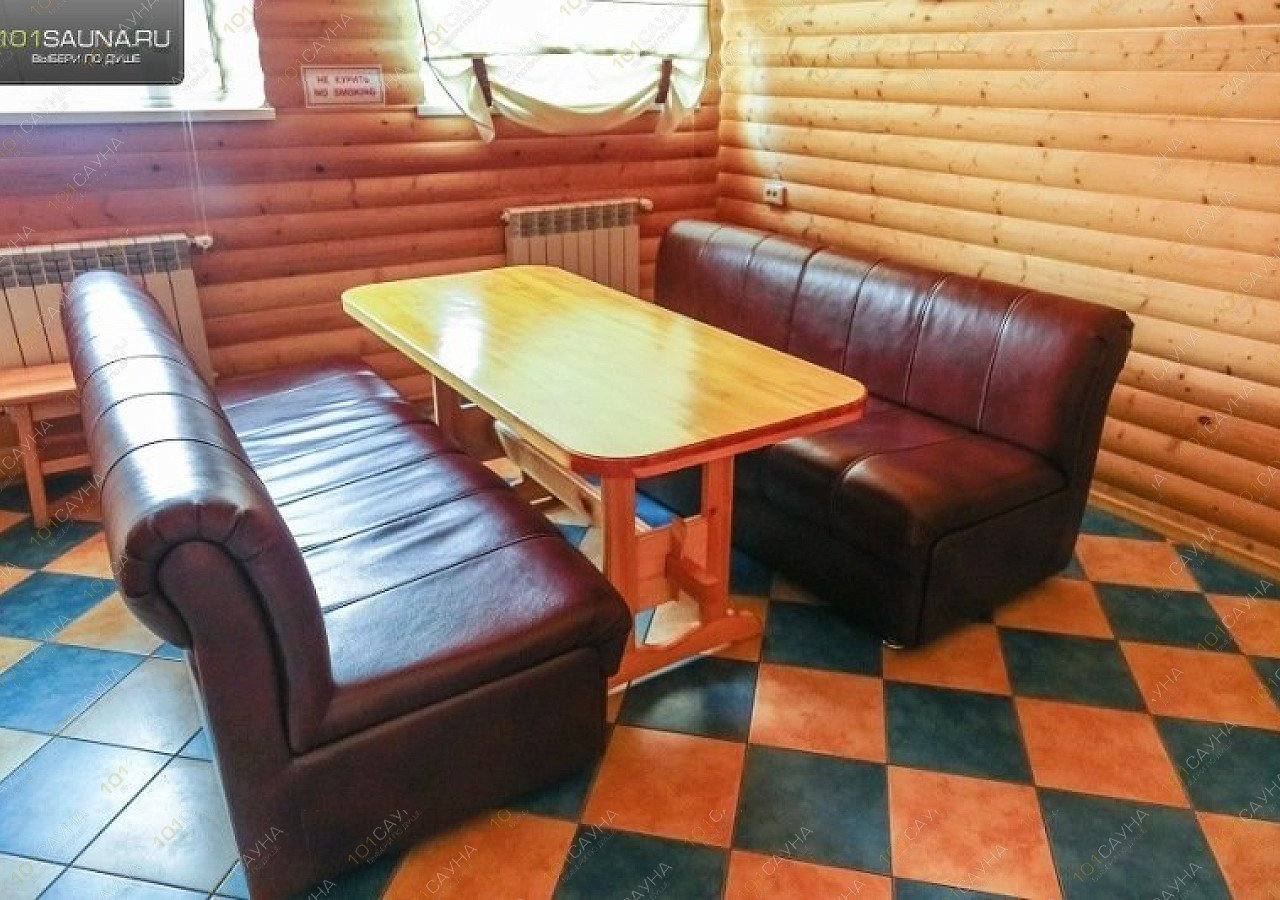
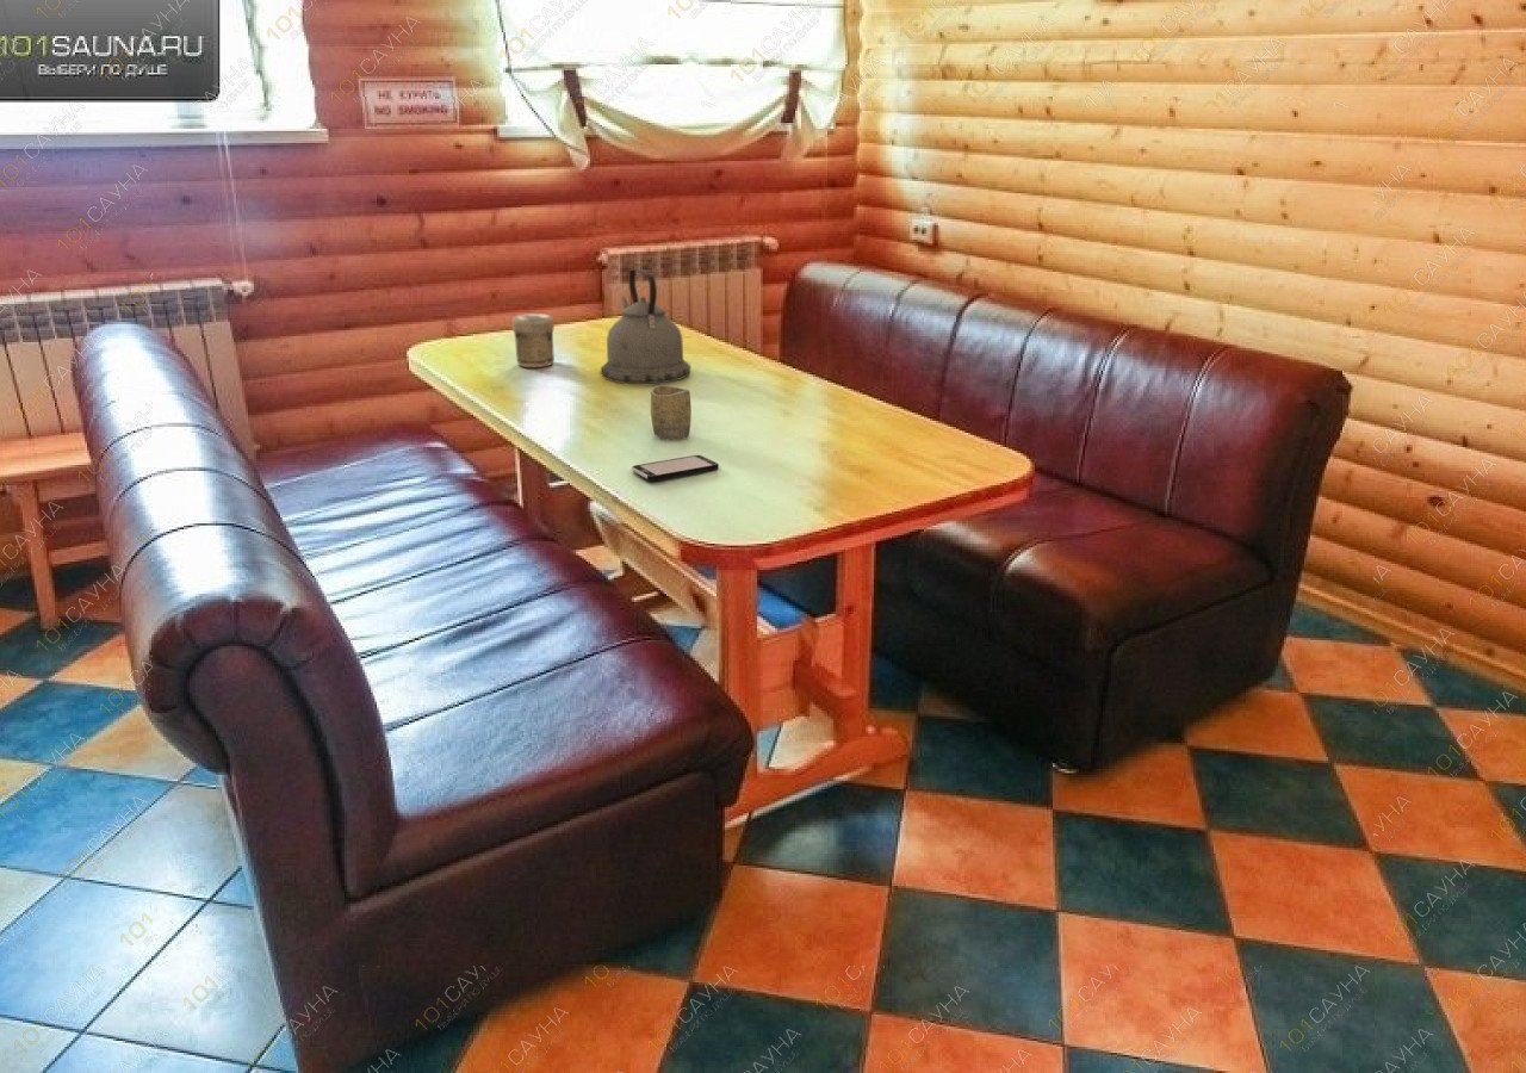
+ jar [511,312,556,368]
+ cup [650,384,693,441]
+ kettle [600,267,693,385]
+ smartphone [631,454,720,483]
